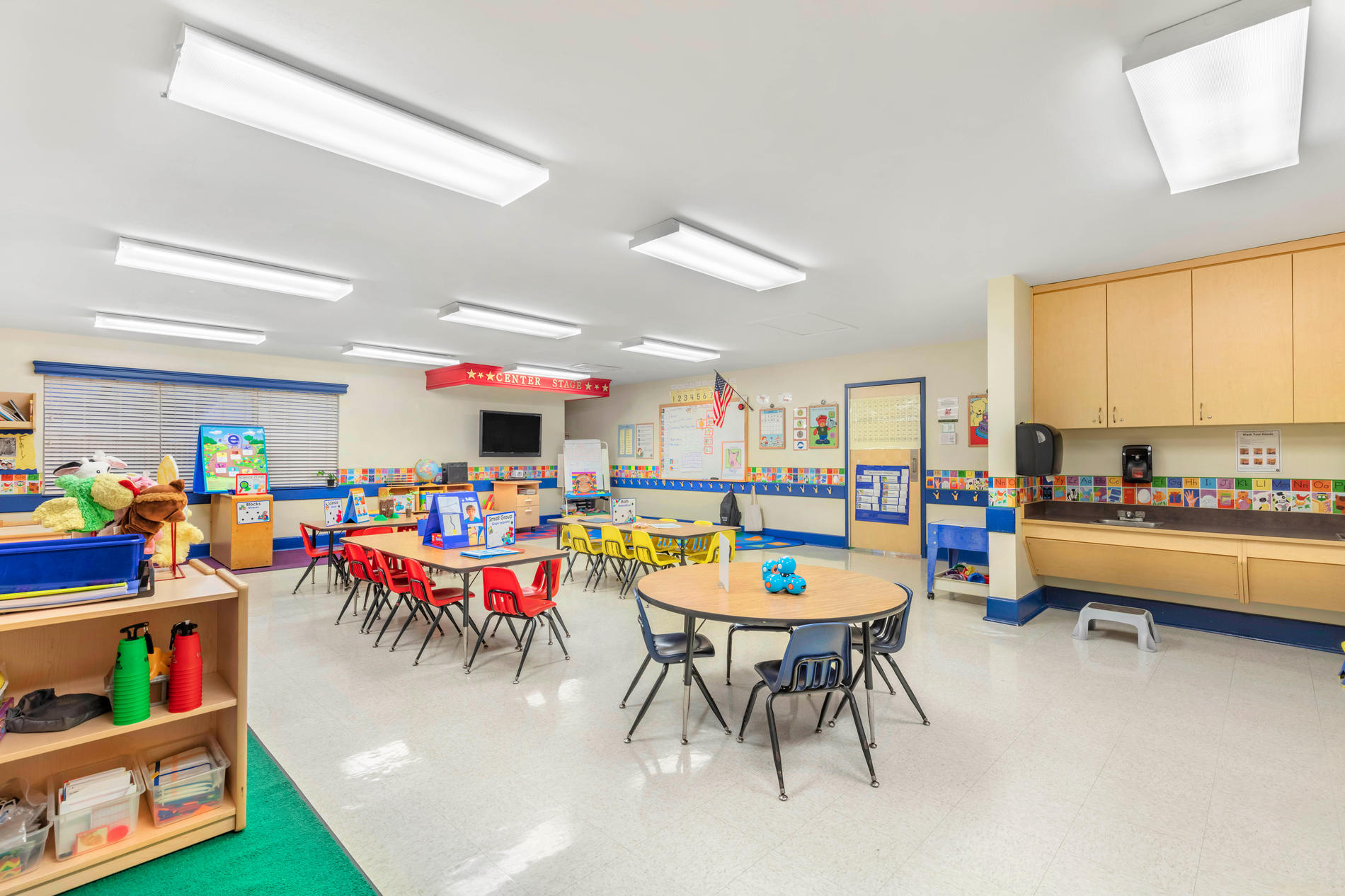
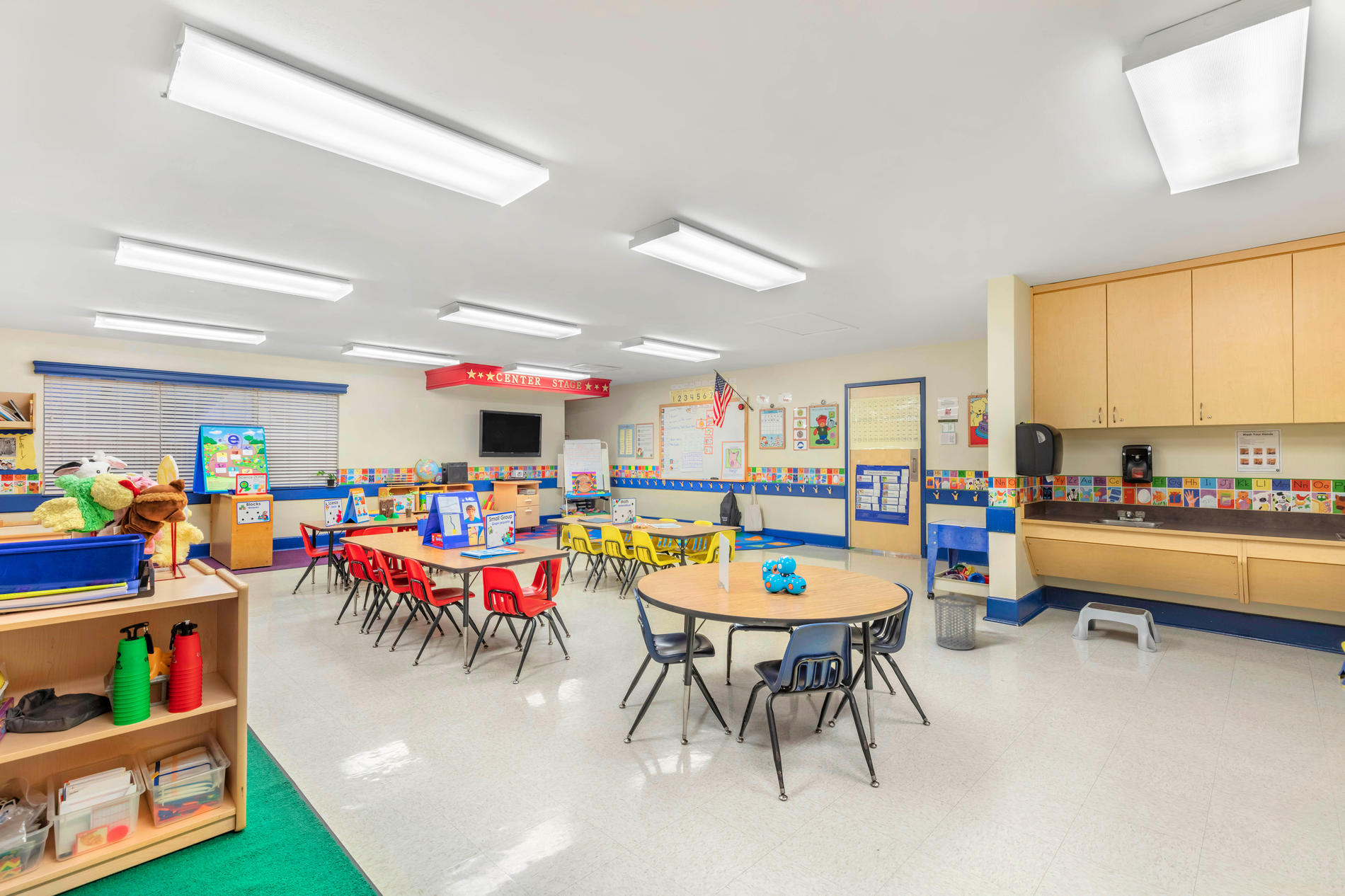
+ waste bin [933,595,978,650]
